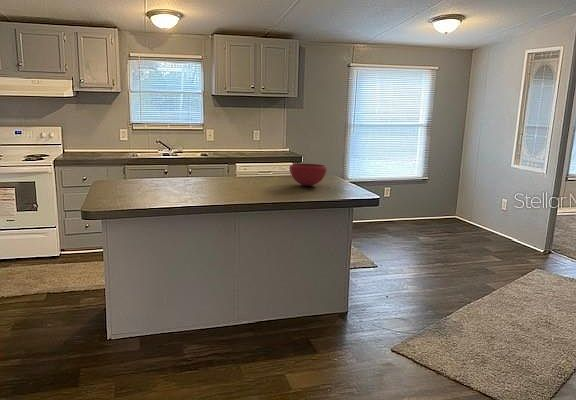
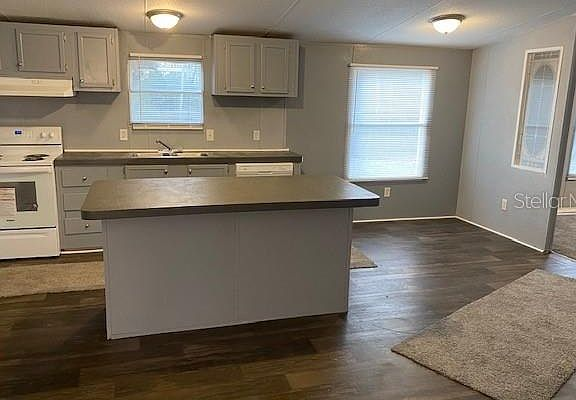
- bowl [289,163,328,187]
